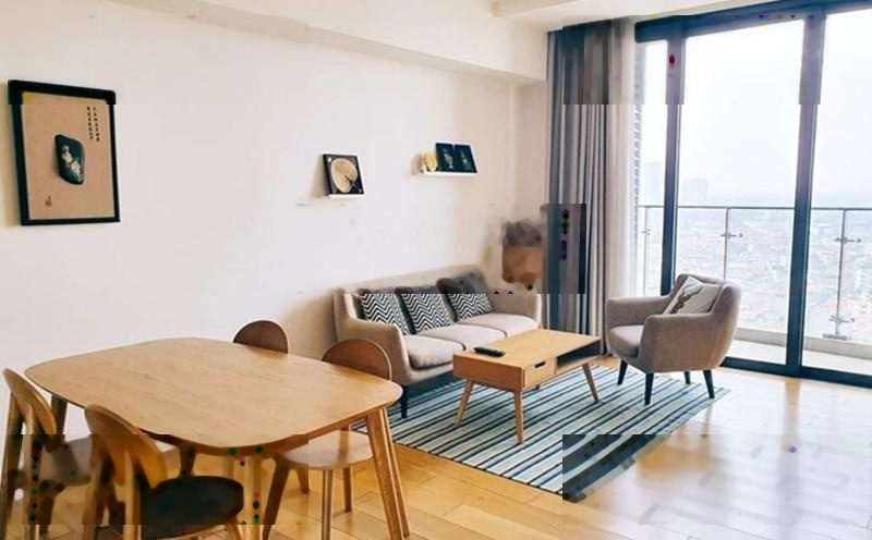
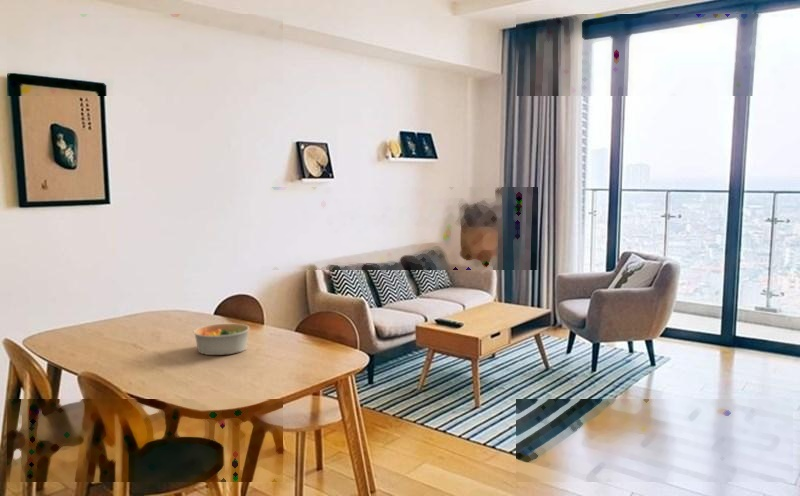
+ bowl [193,323,250,356]
